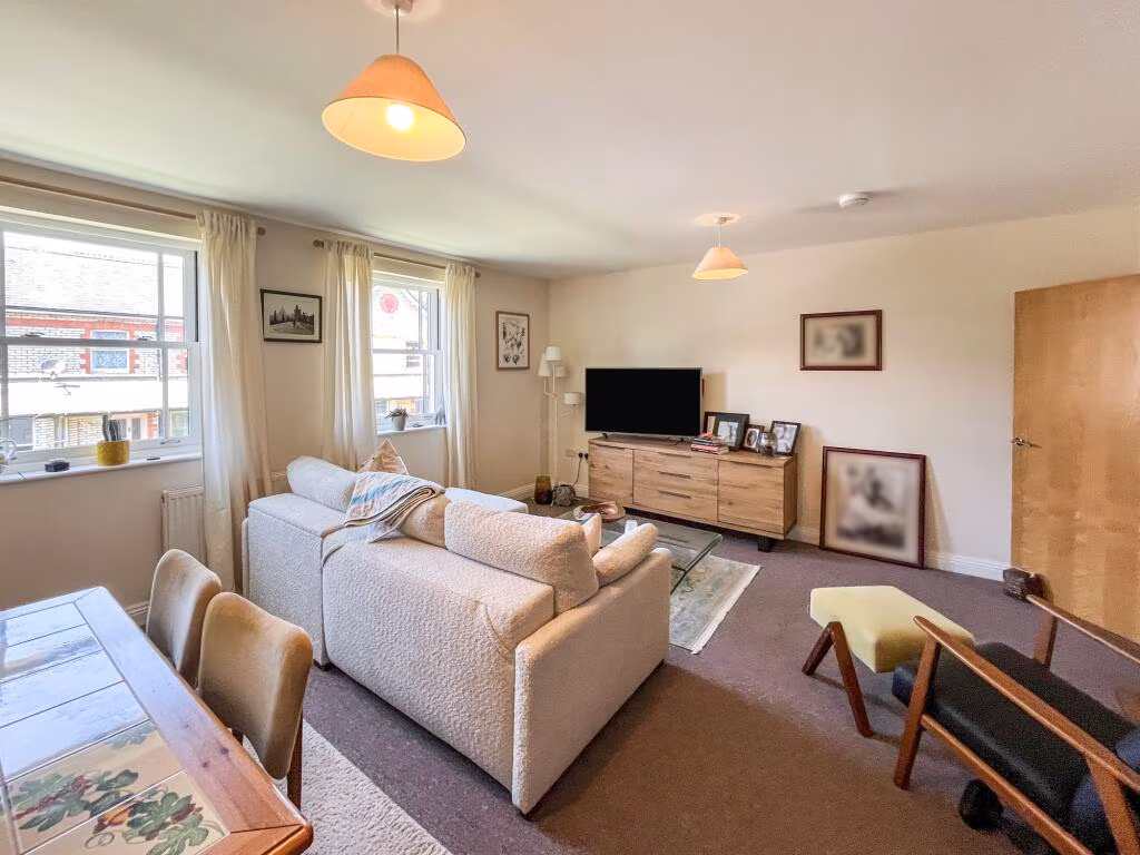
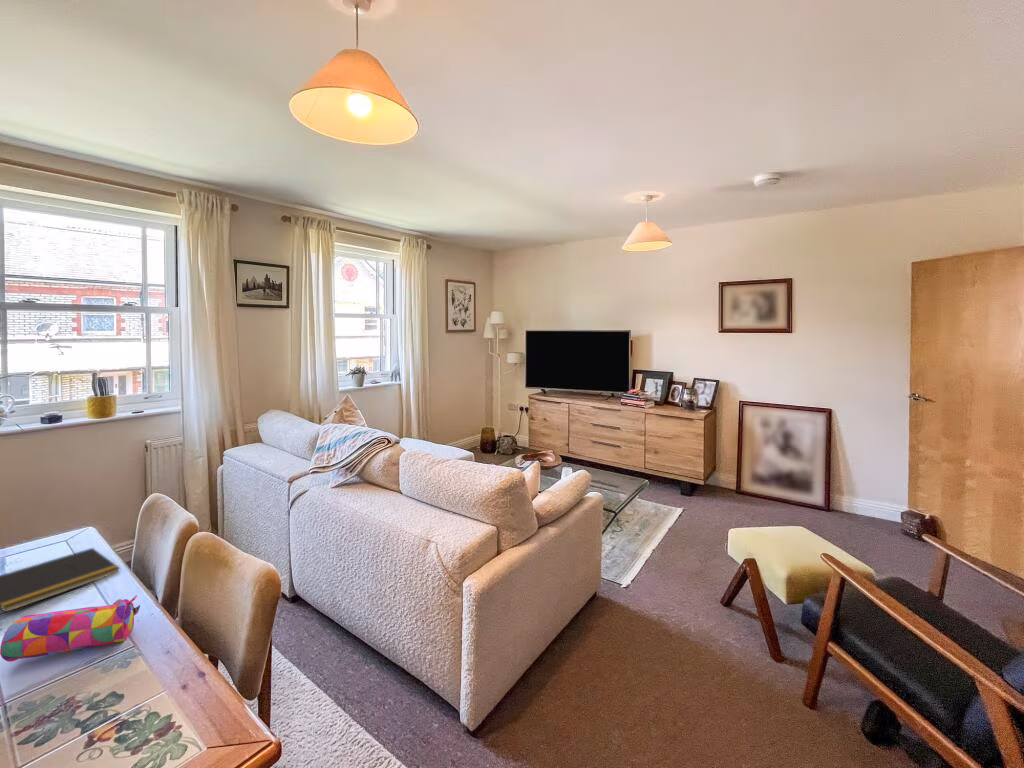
+ notepad [0,547,121,613]
+ pencil case [0,594,141,663]
